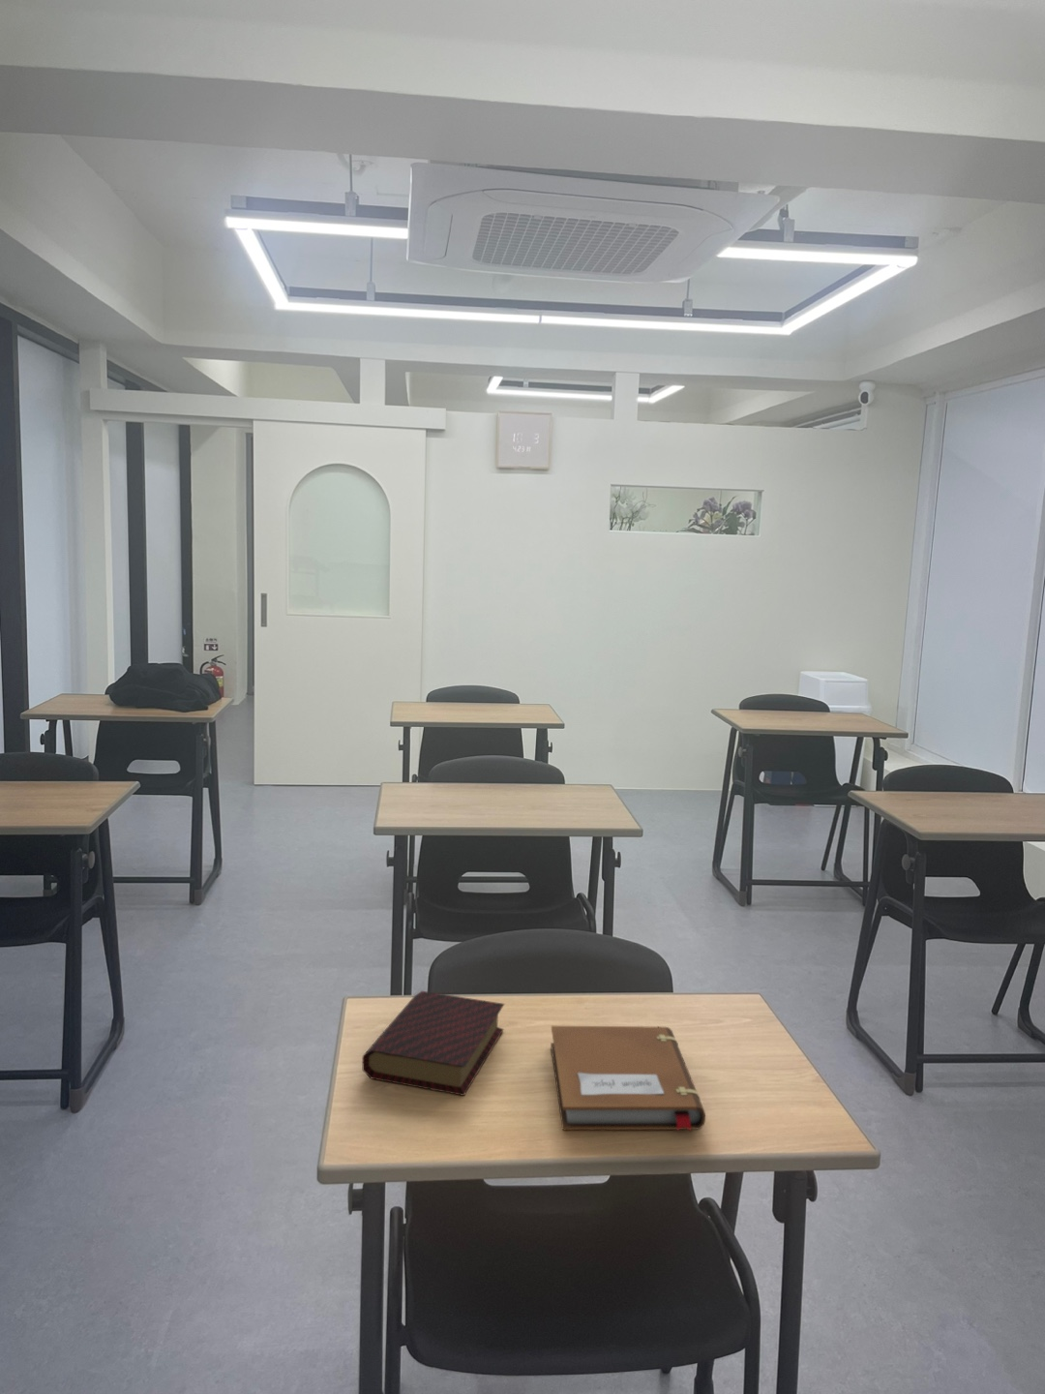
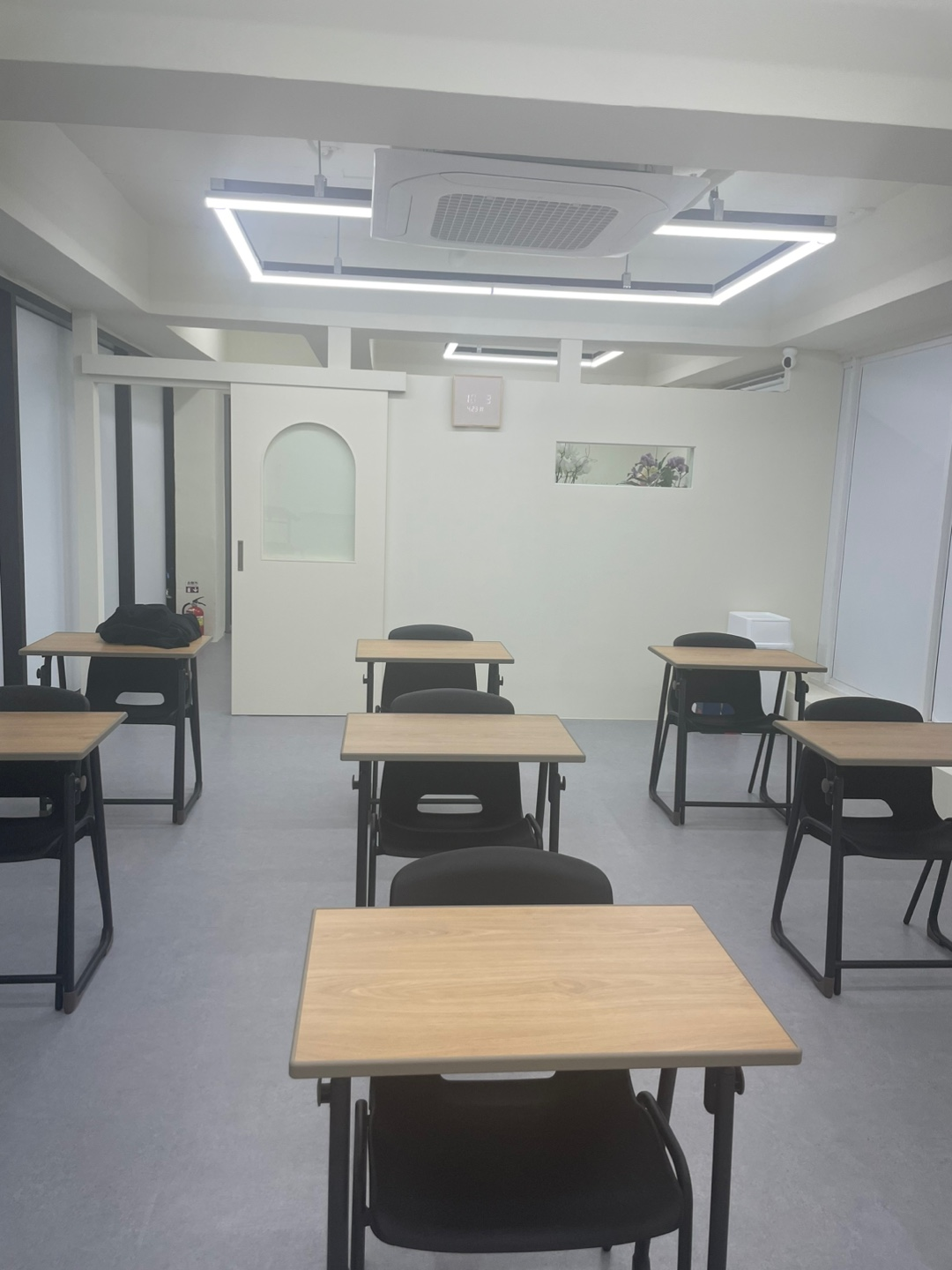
- book [362,990,505,1097]
- notebook [550,1025,706,1132]
